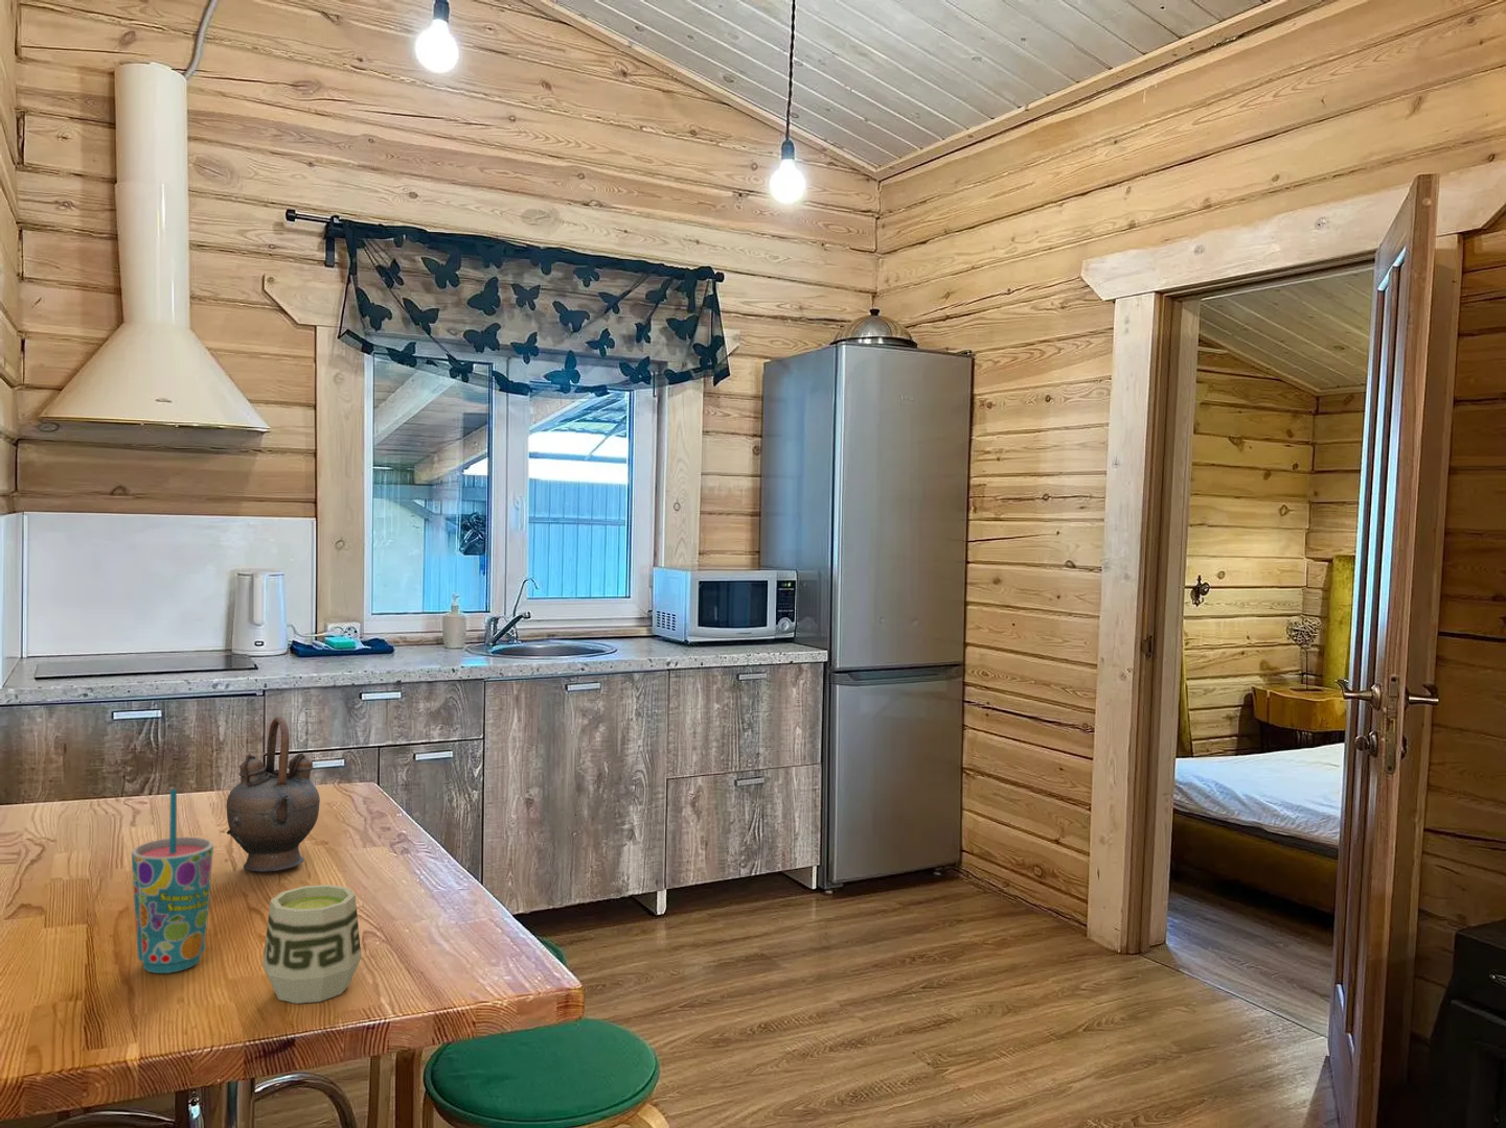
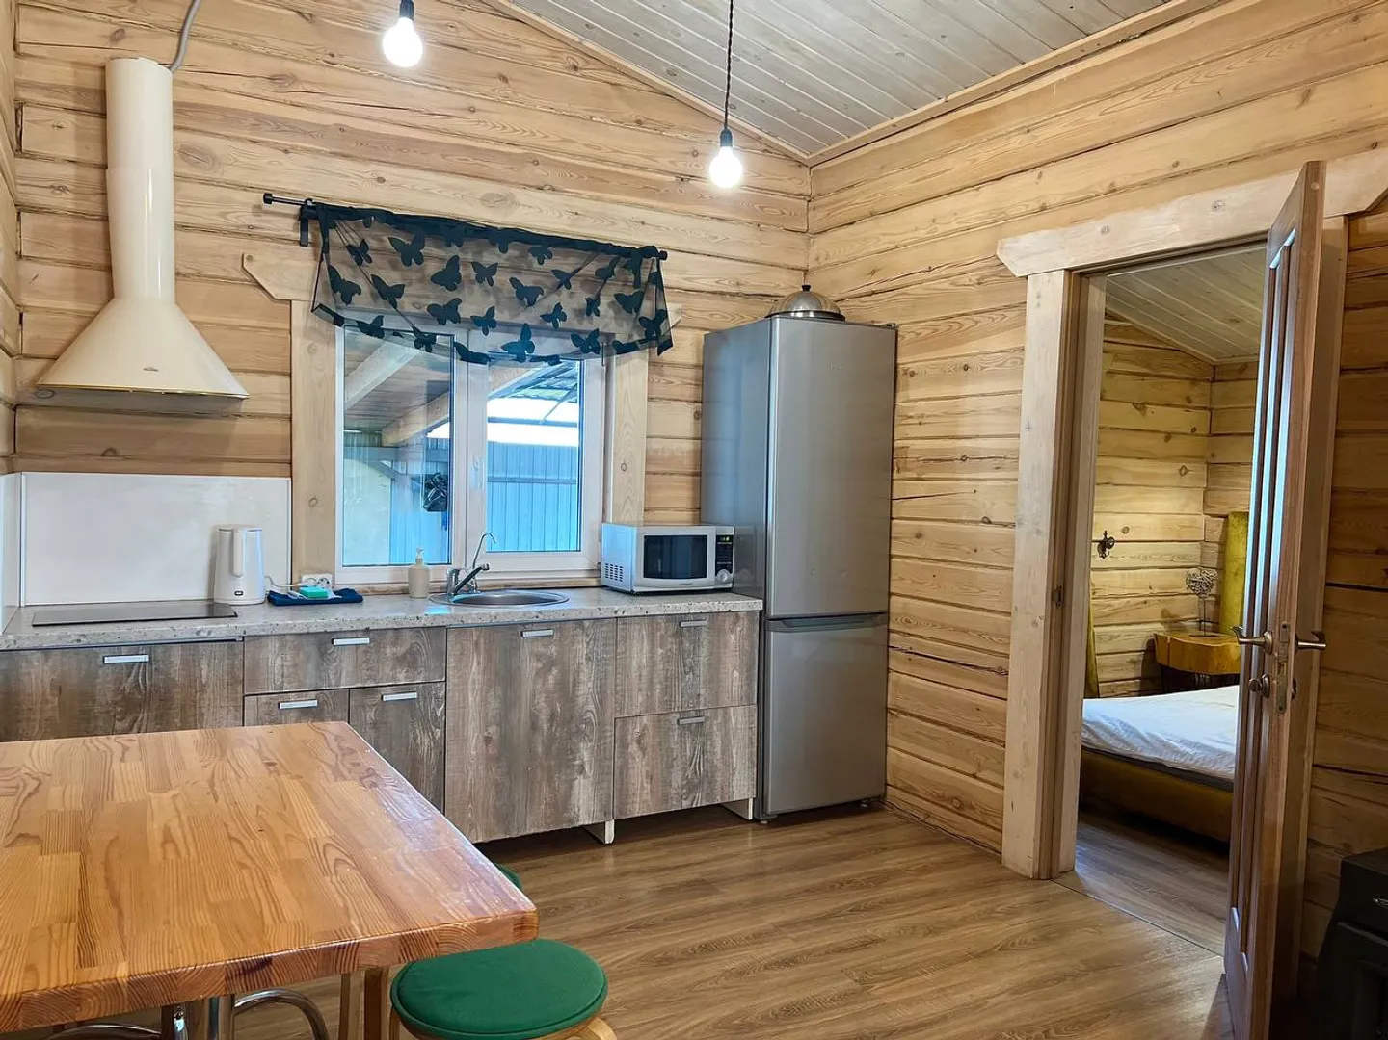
- cup [130,789,215,974]
- teapot [225,716,321,873]
- cup [261,884,362,1005]
